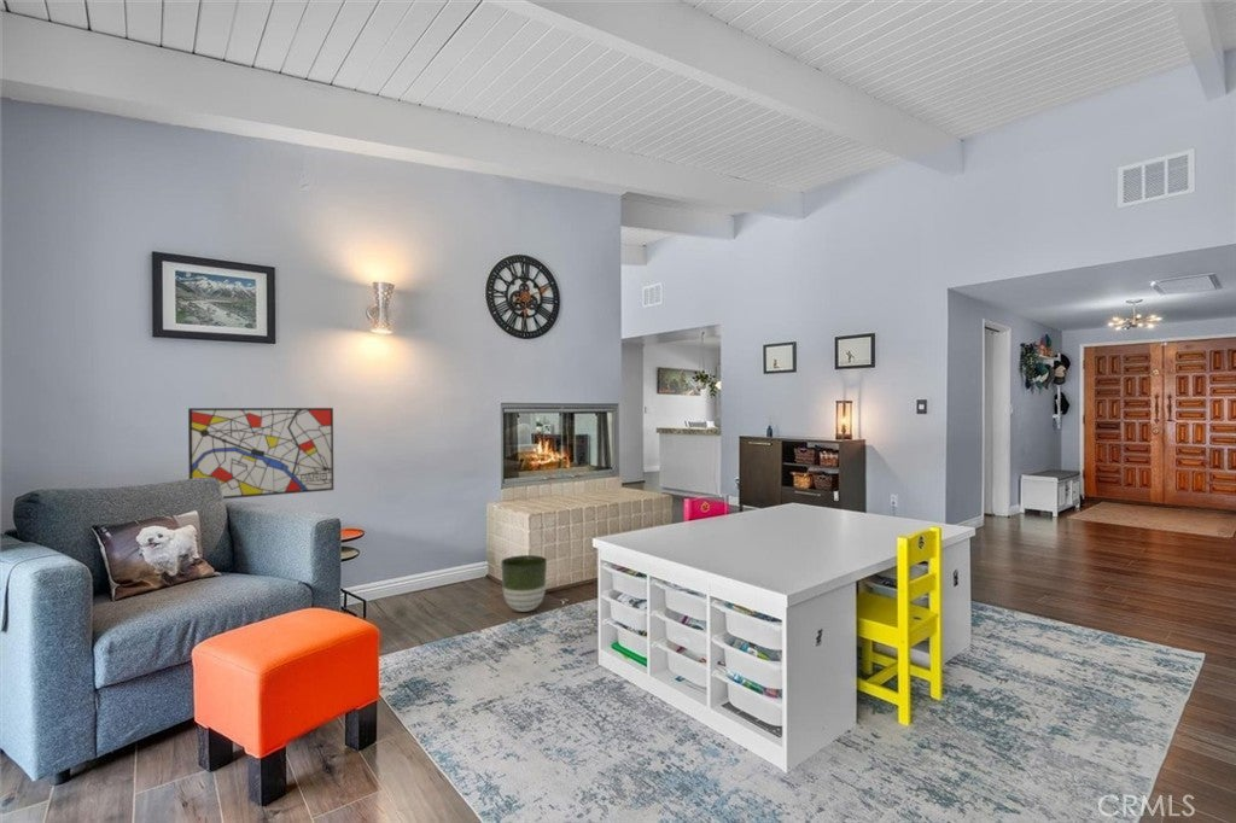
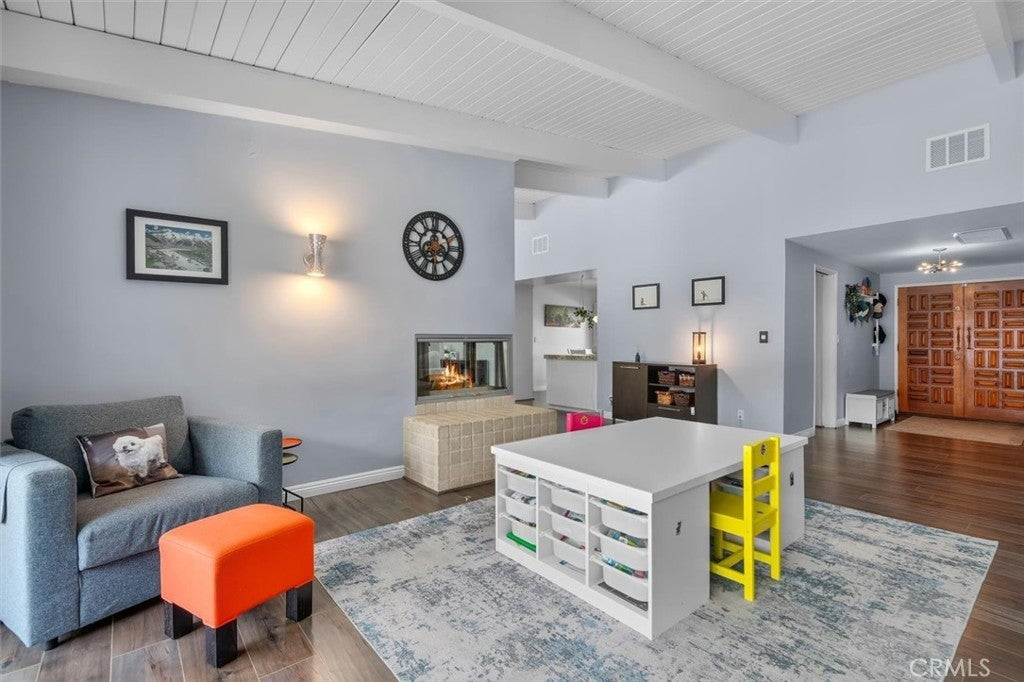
- wall art [187,407,334,500]
- planter [500,554,548,613]
